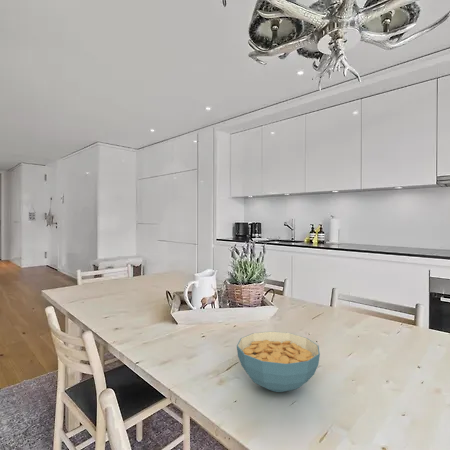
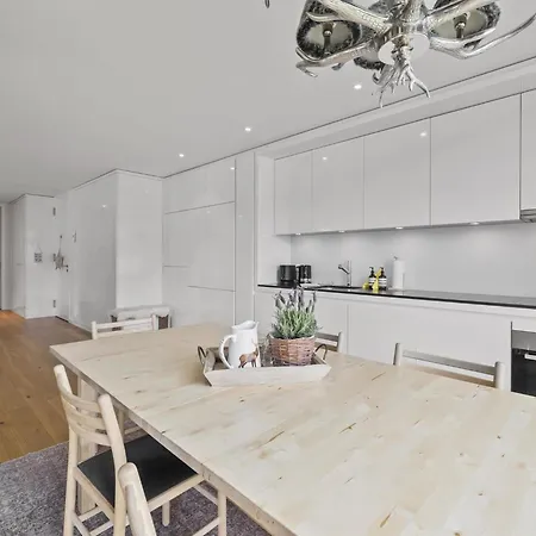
- cereal bowl [236,330,321,393]
